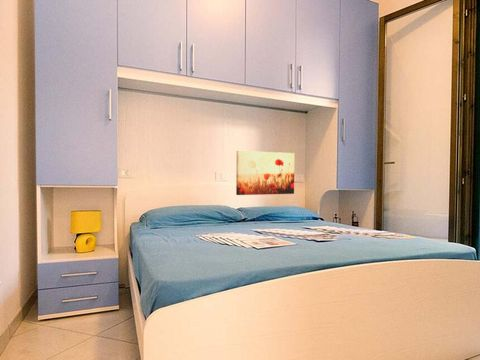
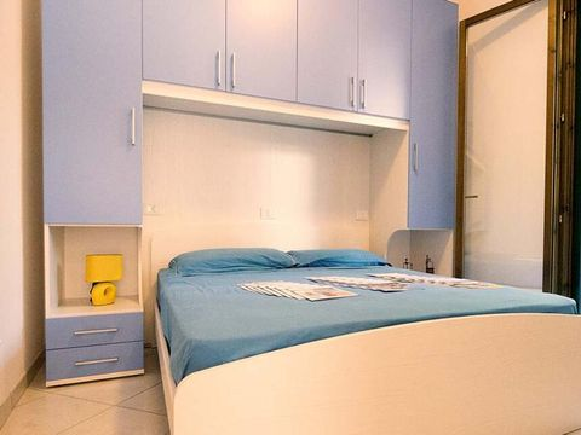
- wall art [235,150,295,196]
